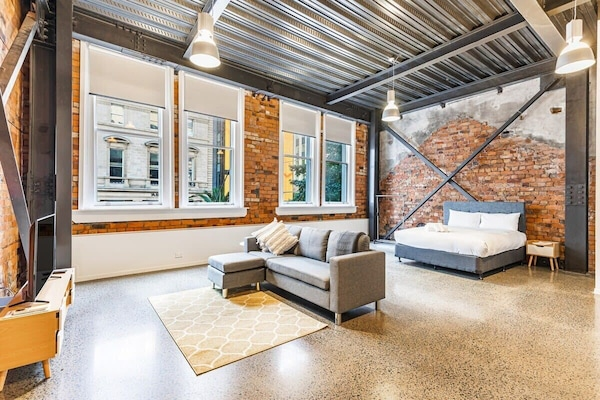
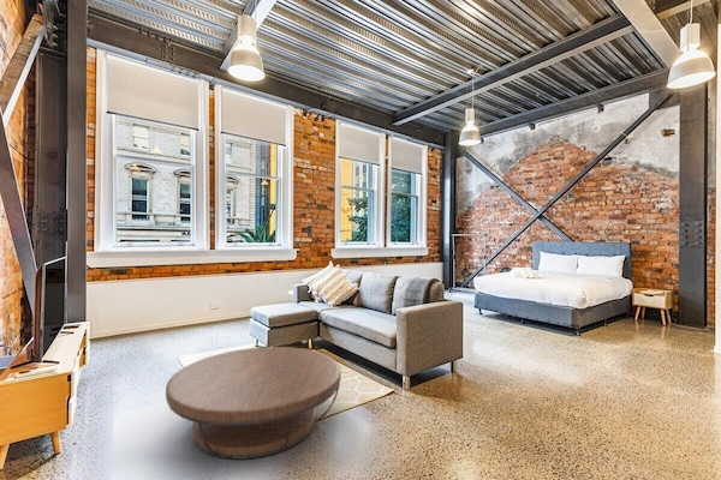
+ coffee table [165,346,342,461]
